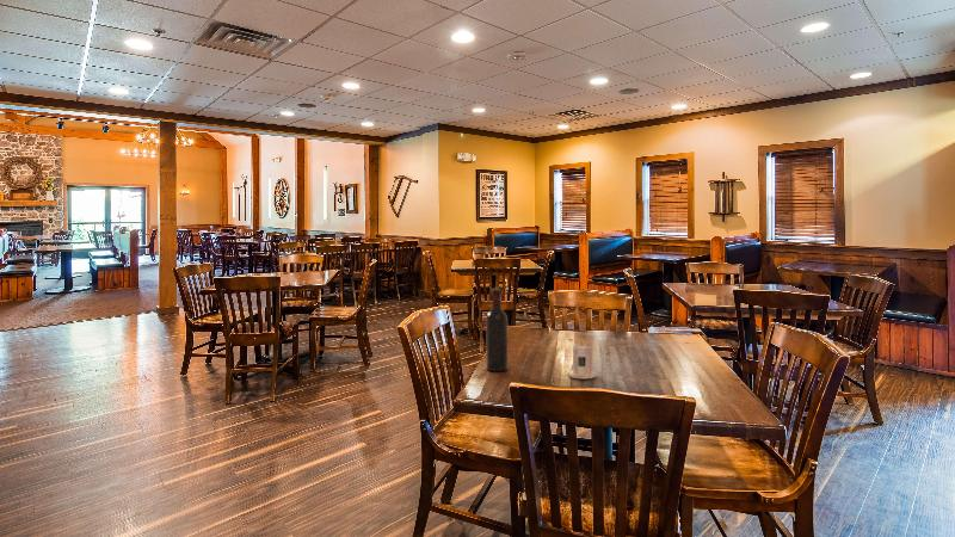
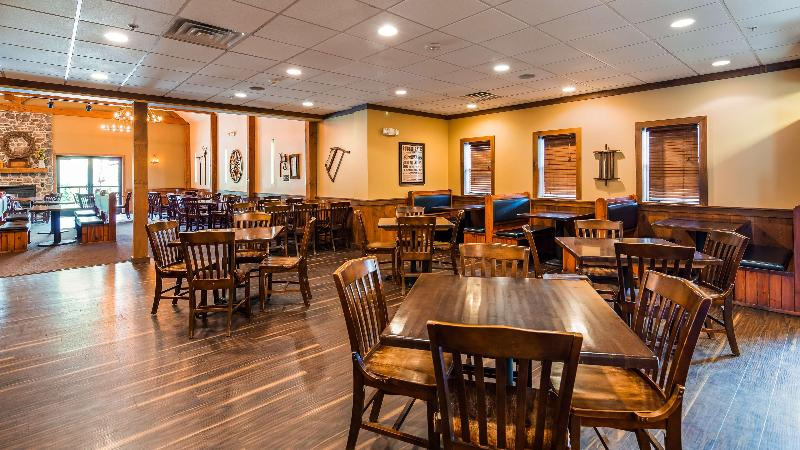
- candle [567,341,597,379]
- wine bottle [485,288,509,372]
